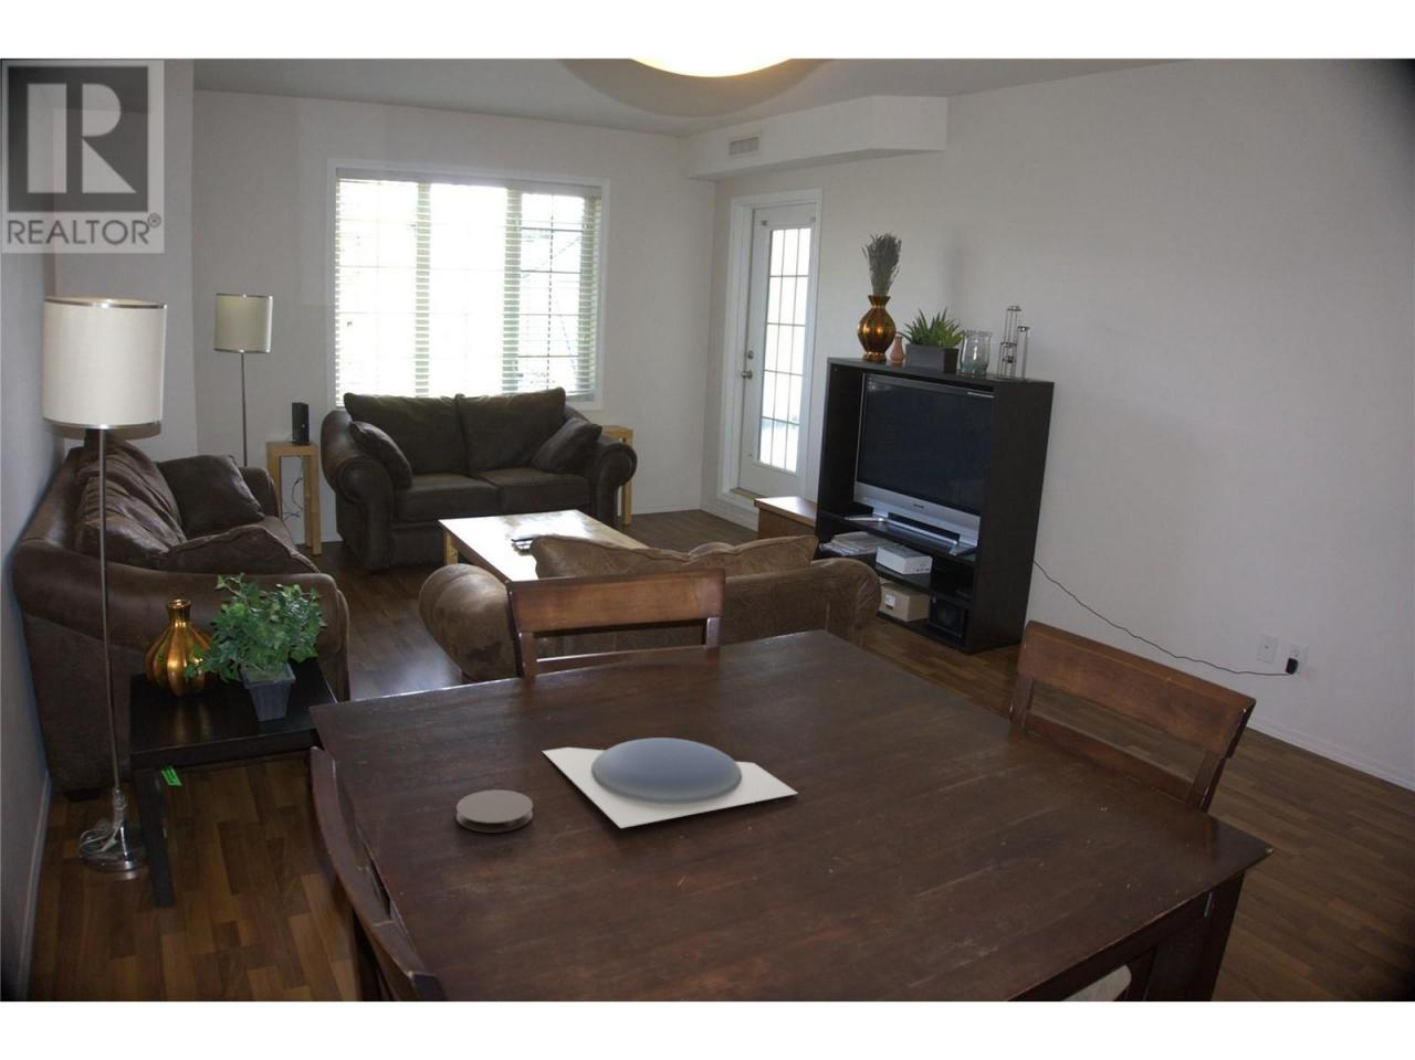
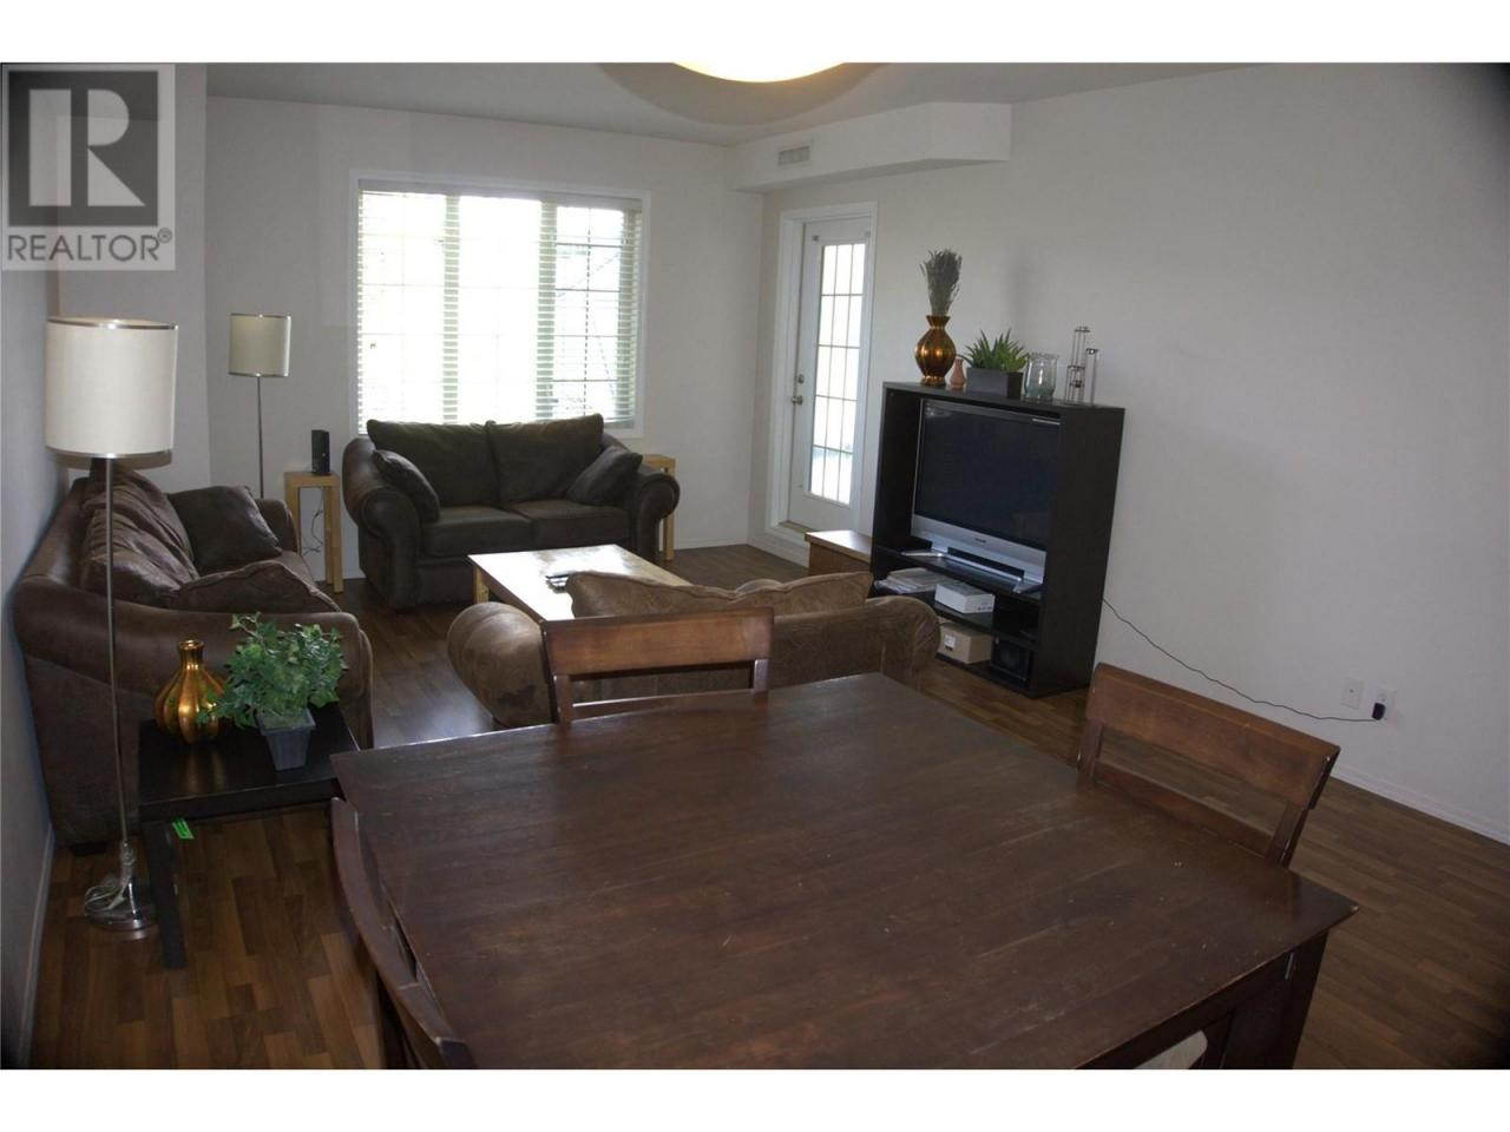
- coaster [456,788,534,834]
- bowl [540,736,799,830]
